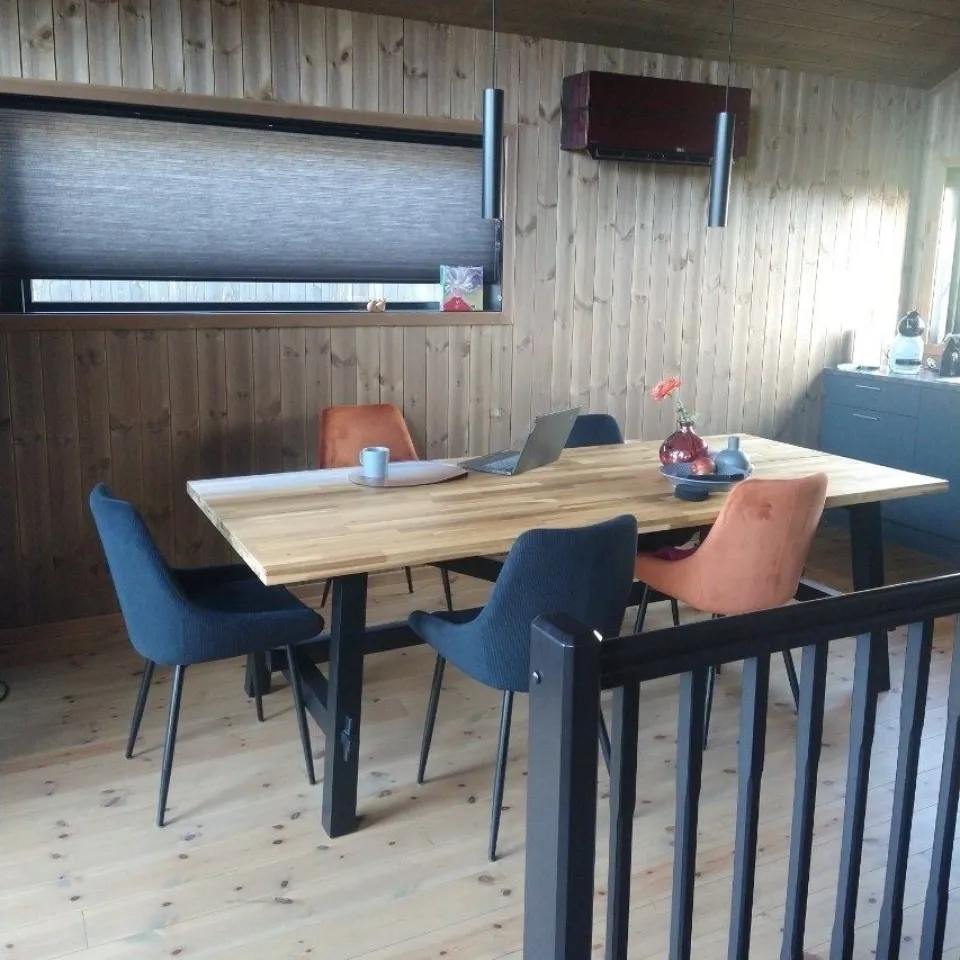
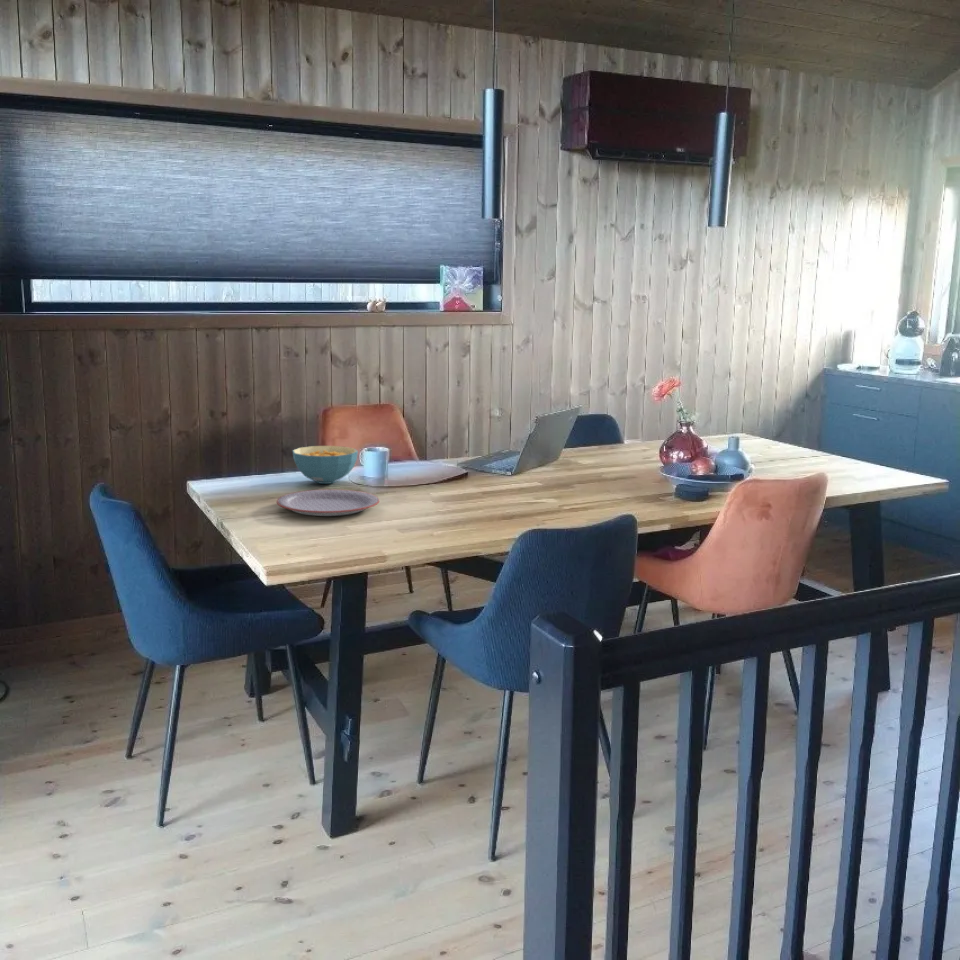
+ cereal bowl [291,445,359,485]
+ plate [276,488,380,517]
